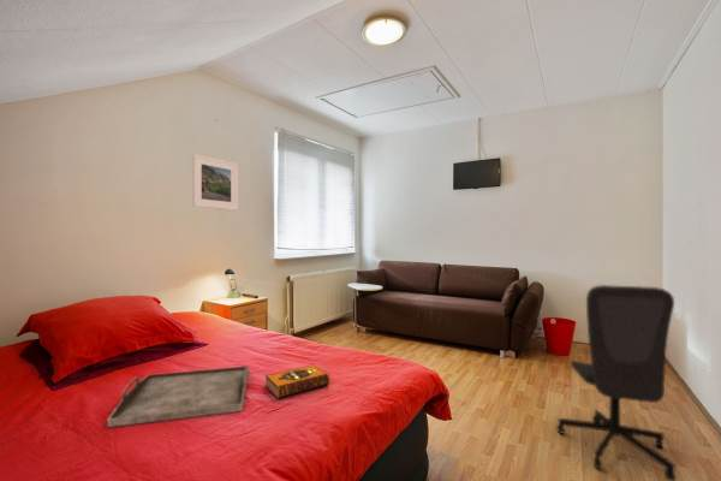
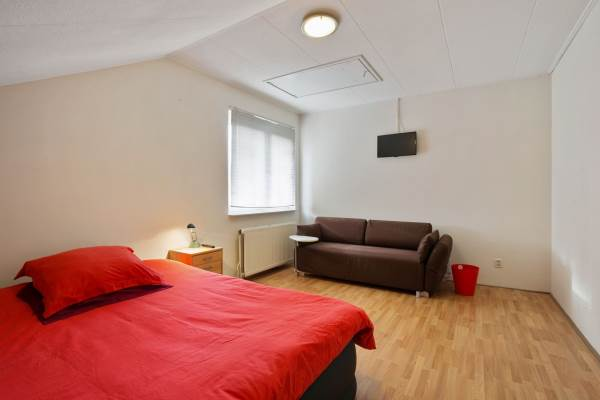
- serving tray [106,364,250,428]
- office chair [555,284,678,481]
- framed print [191,153,239,212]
- hardback book [263,363,330,399]
